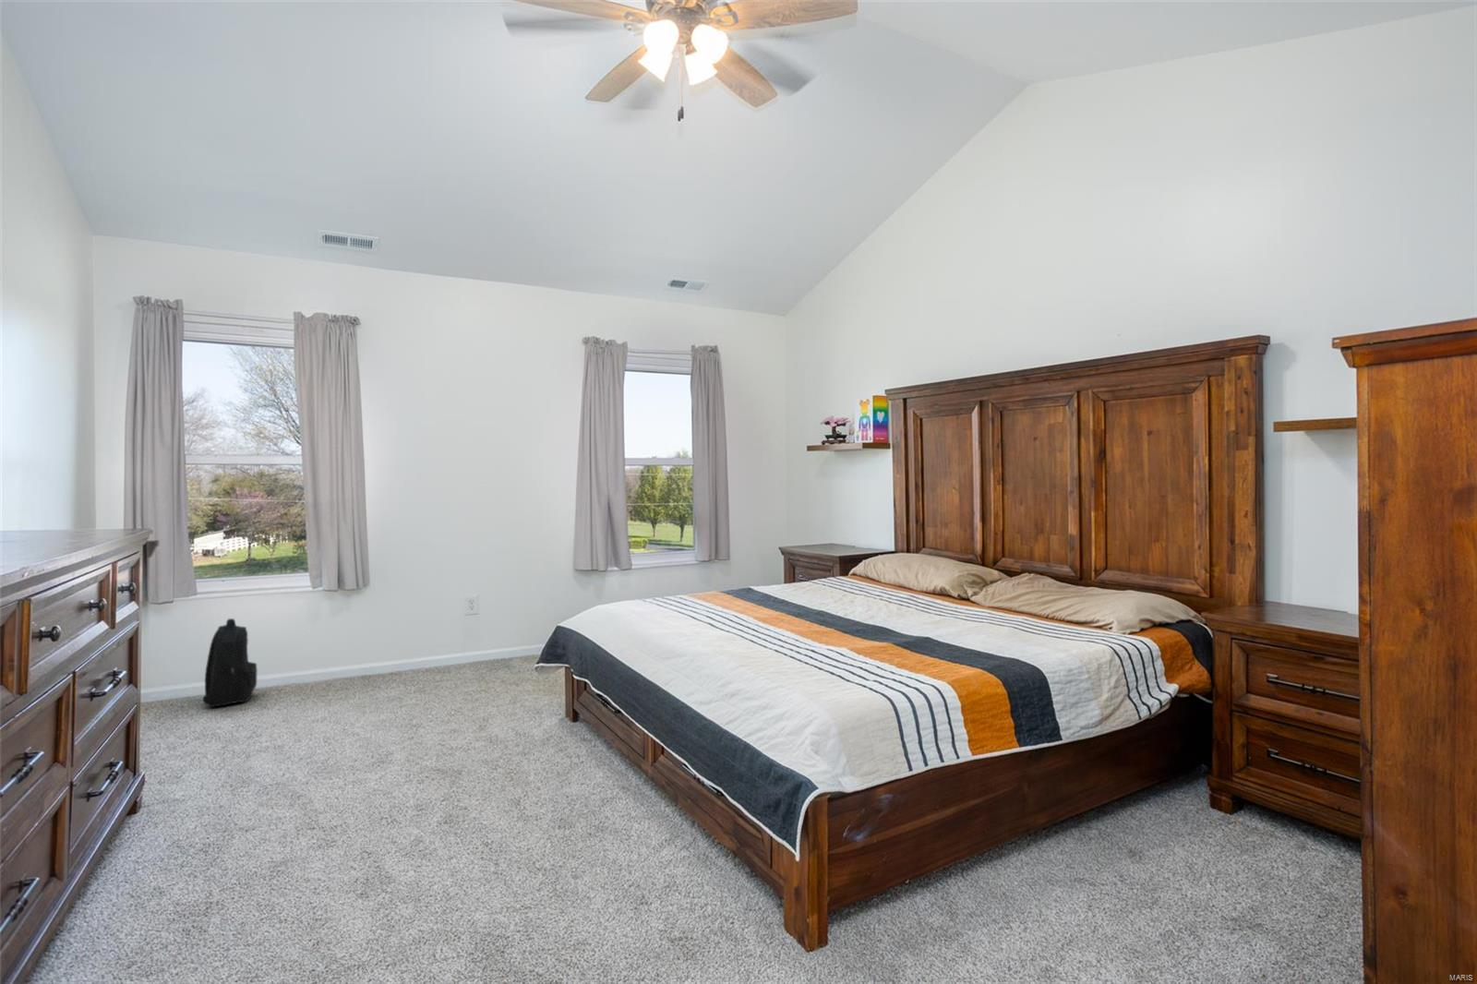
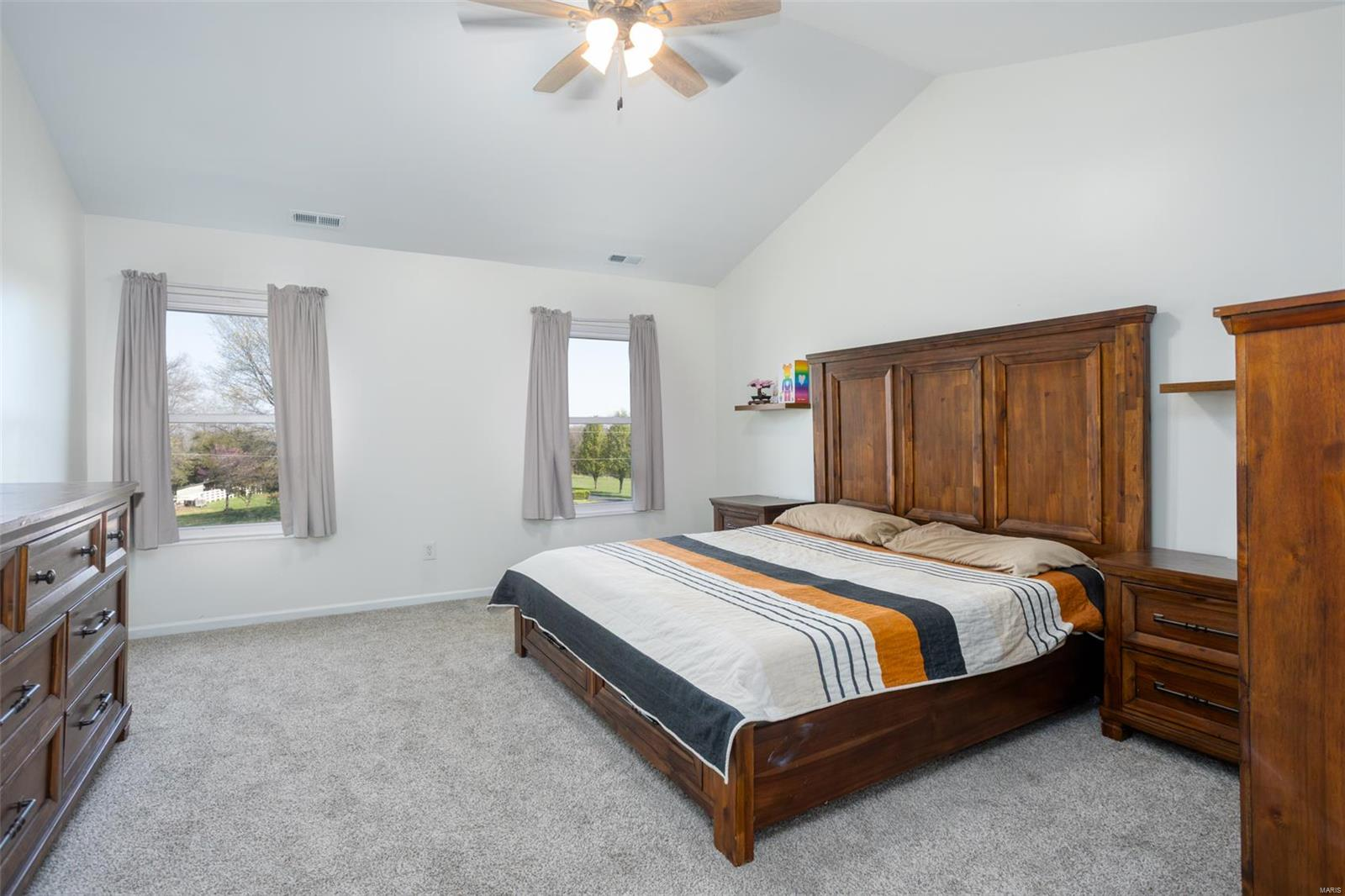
- backpack [202,617,258,708]
